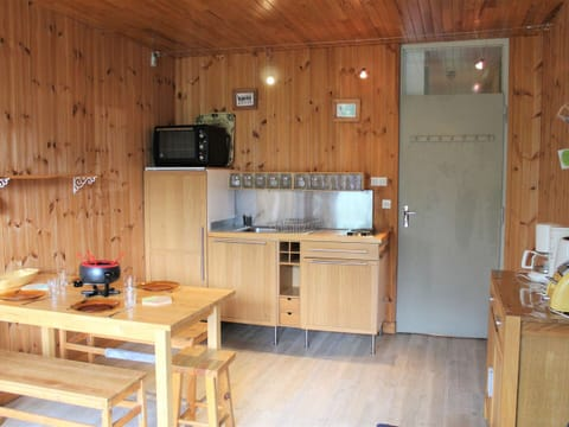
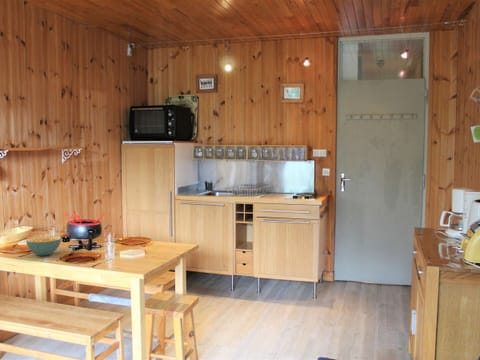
+ cereal bowl [25,235,62,257]
